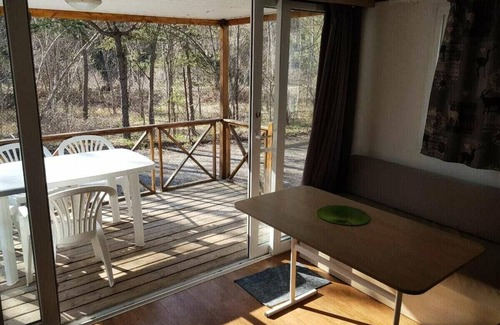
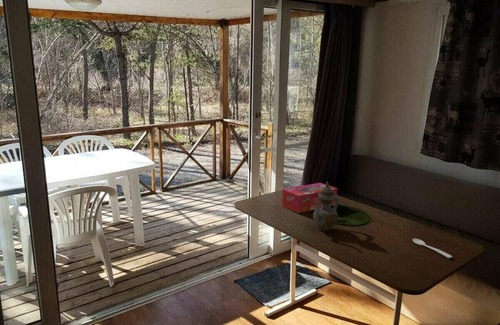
+ spoon [412,237,453,259]
+ teapot [312,180,340,232]
+ tissue box [281,182,339,214]
